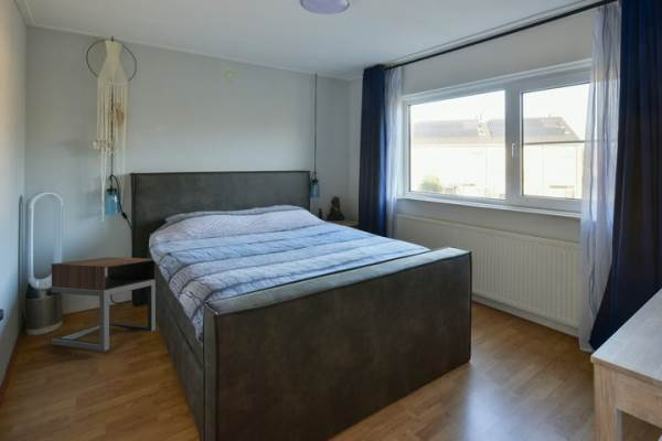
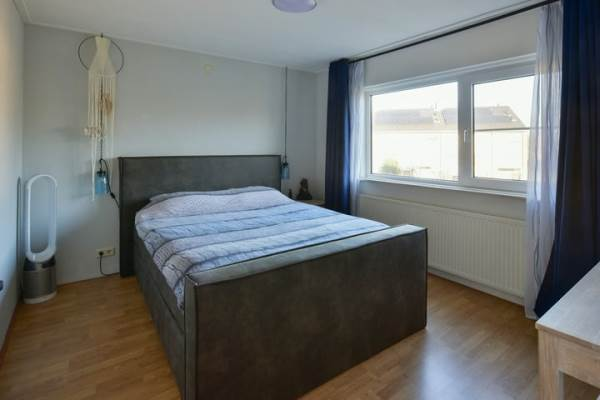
- nightstand [51,256,157,353]
